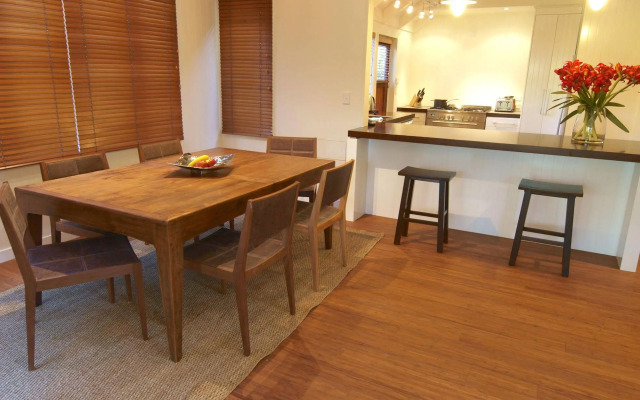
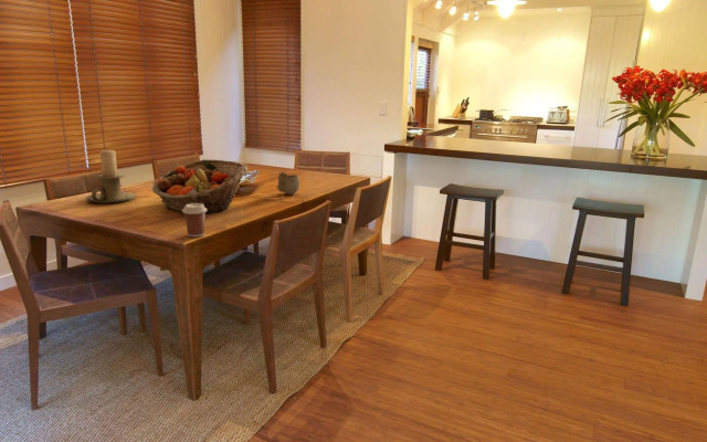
+ candle holder [85,149,138,204]
+ coffee cup [181,203,207,238]
+ fruit basket [151,158,249,213]
+ mug [276,171,300,196]
